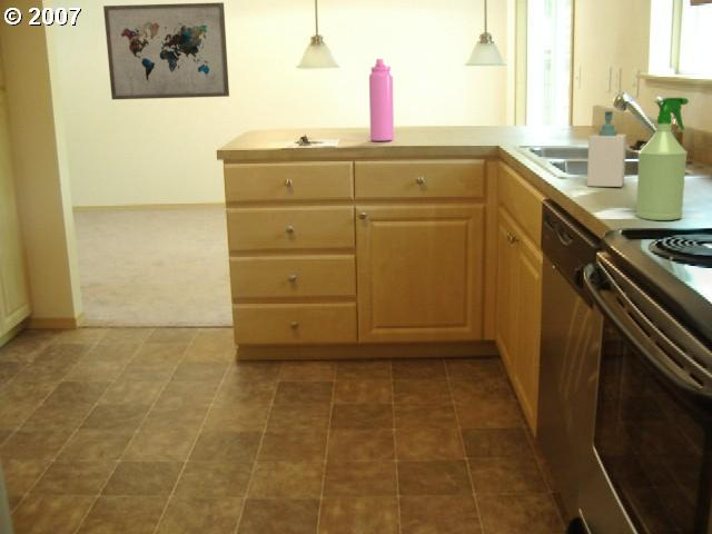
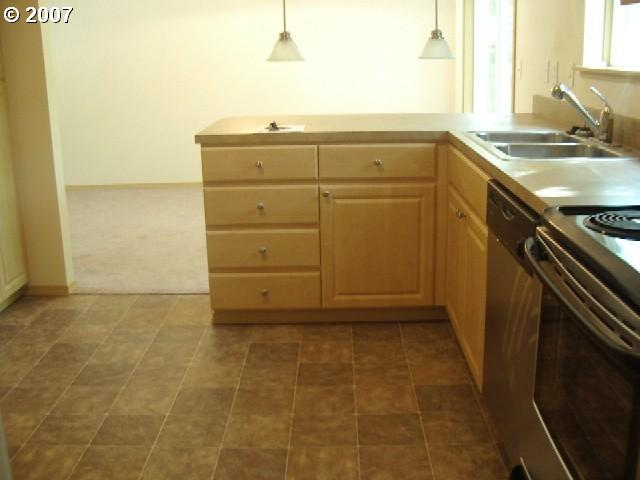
- spray bottle [635,97,690,221]
- wall art [102,1,230,101]
- water bottle [368,58,395,142]
- soap bottle [586,110,627,188]
